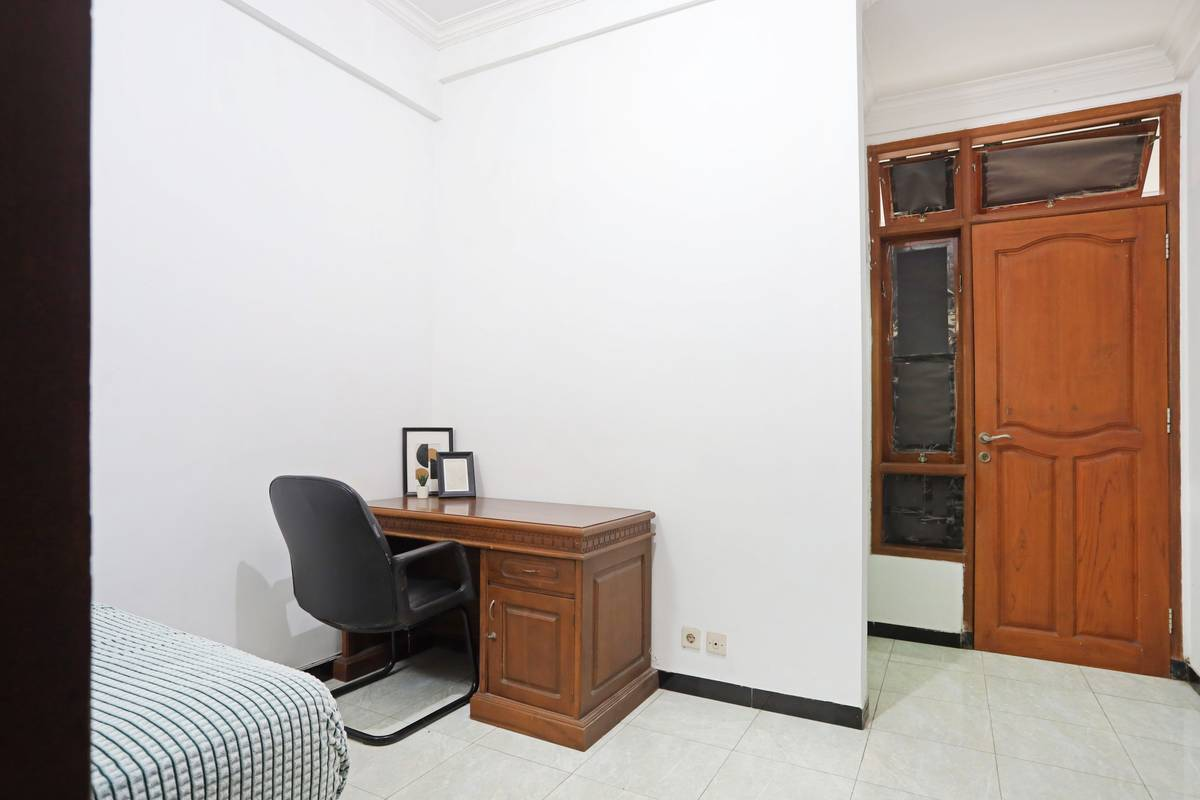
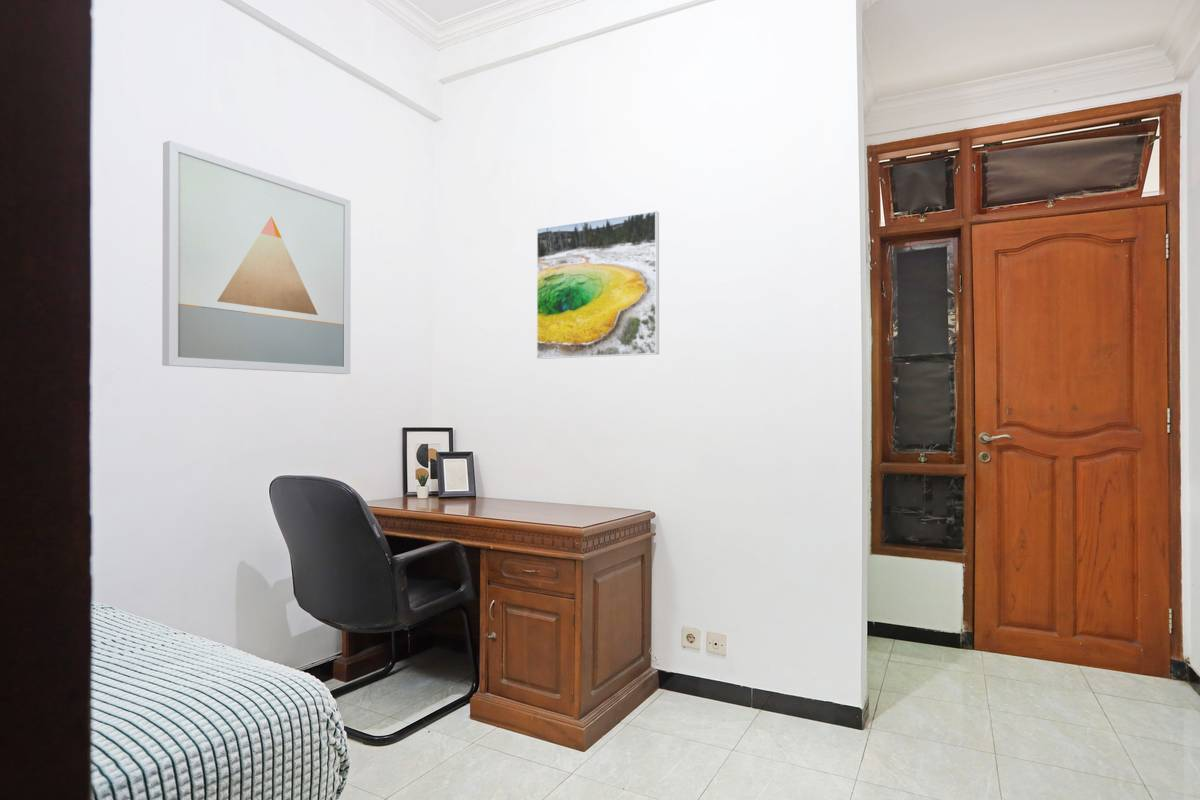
+ wall art [161,140,352,375]
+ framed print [536,210,660,360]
